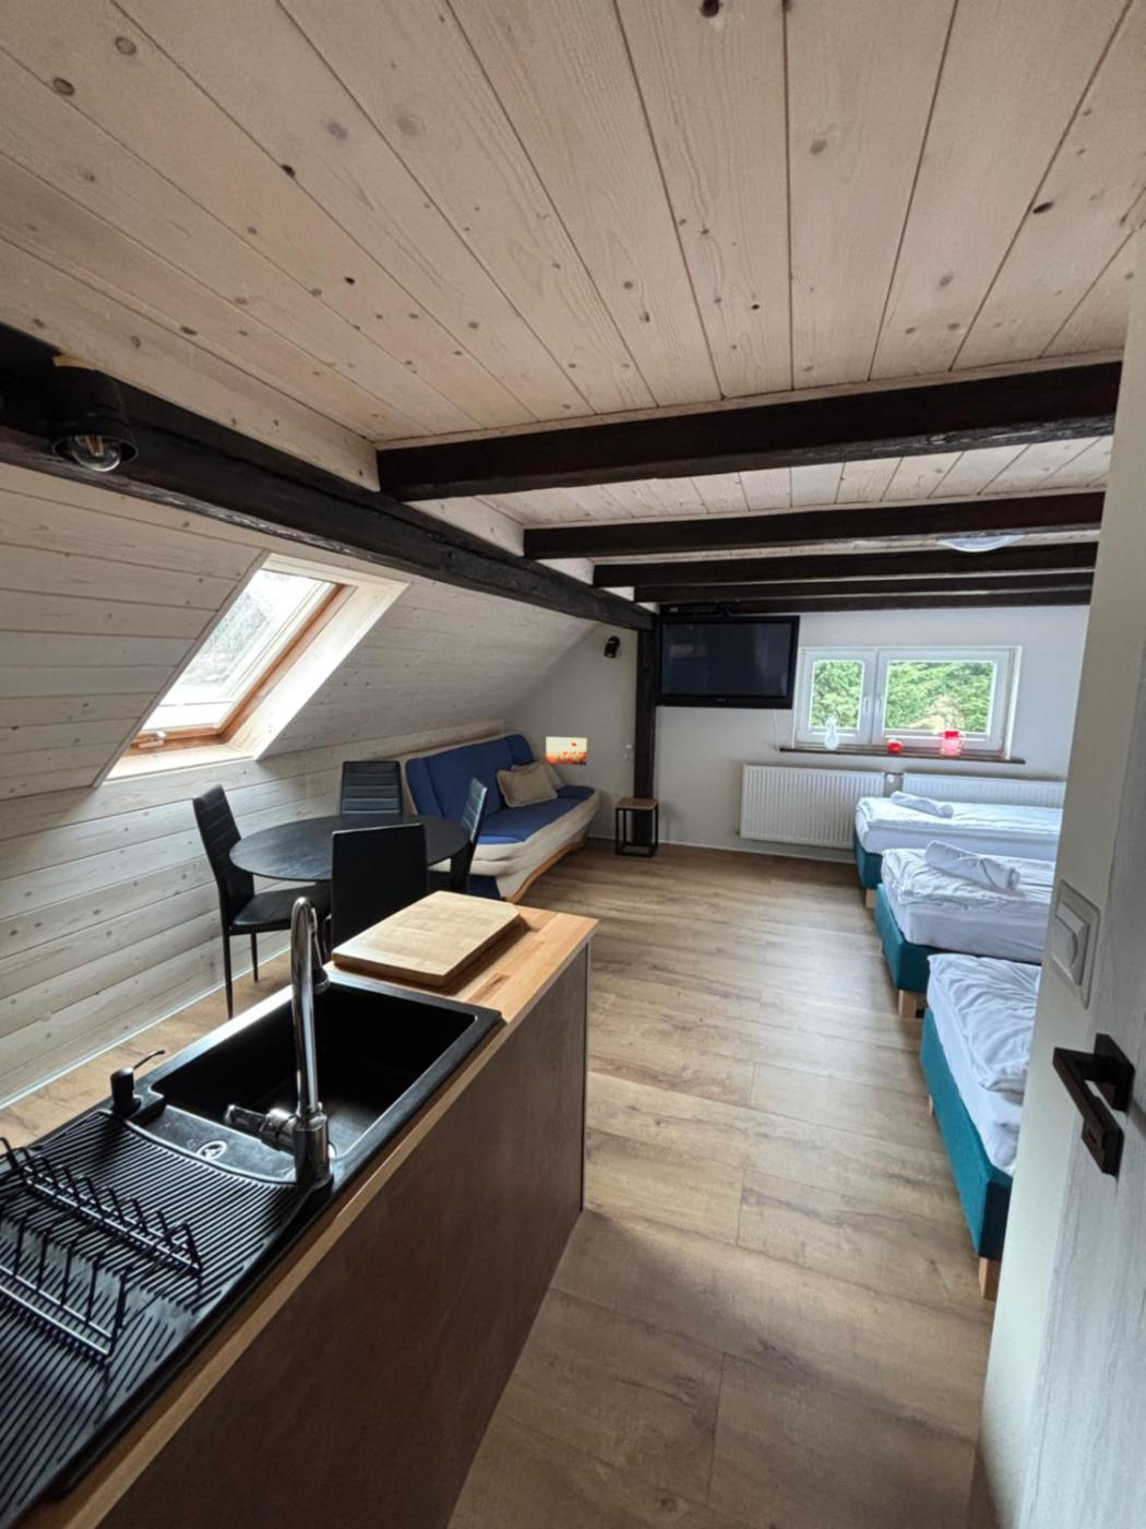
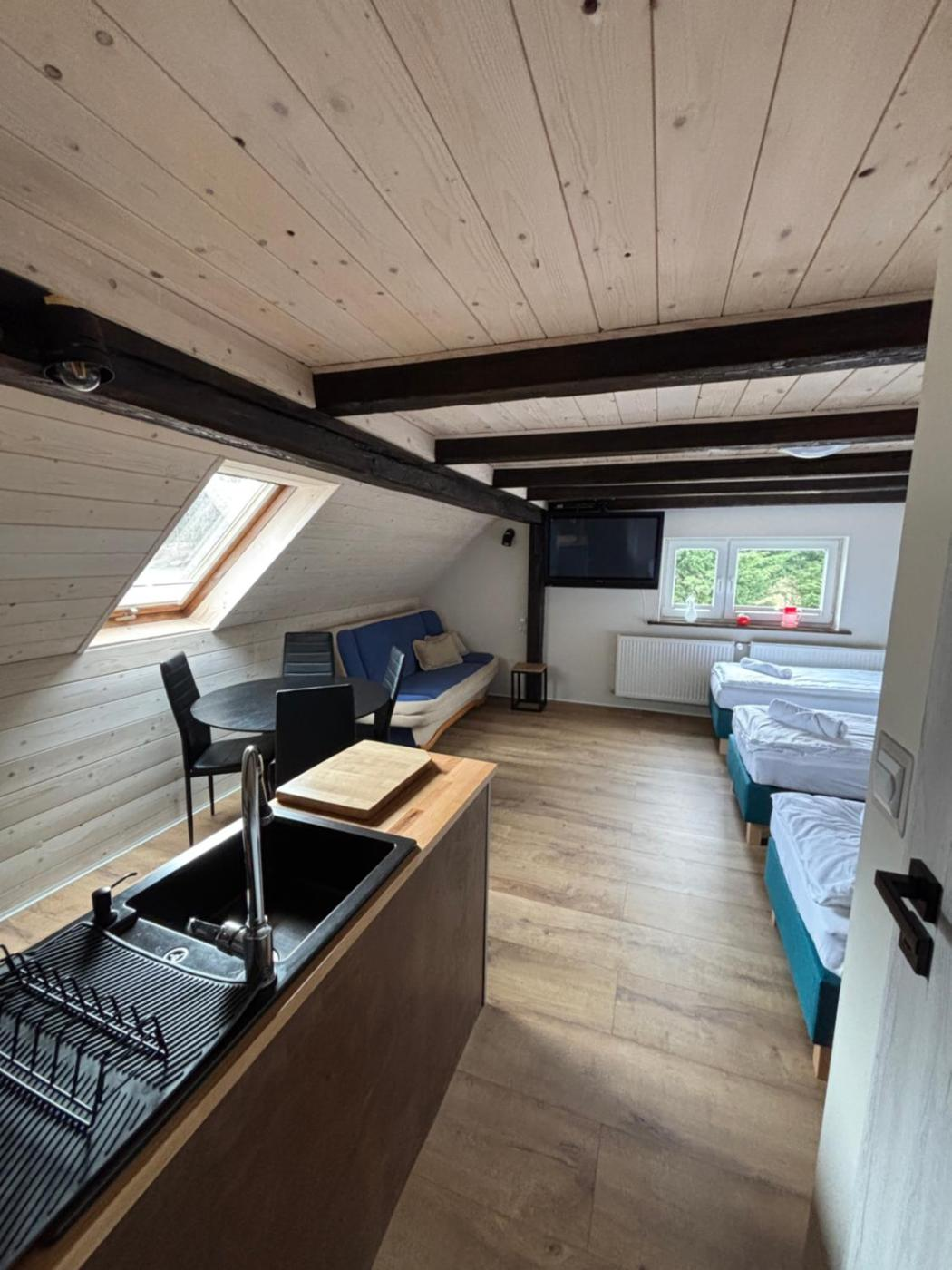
- wall art [544,736,589,767]
